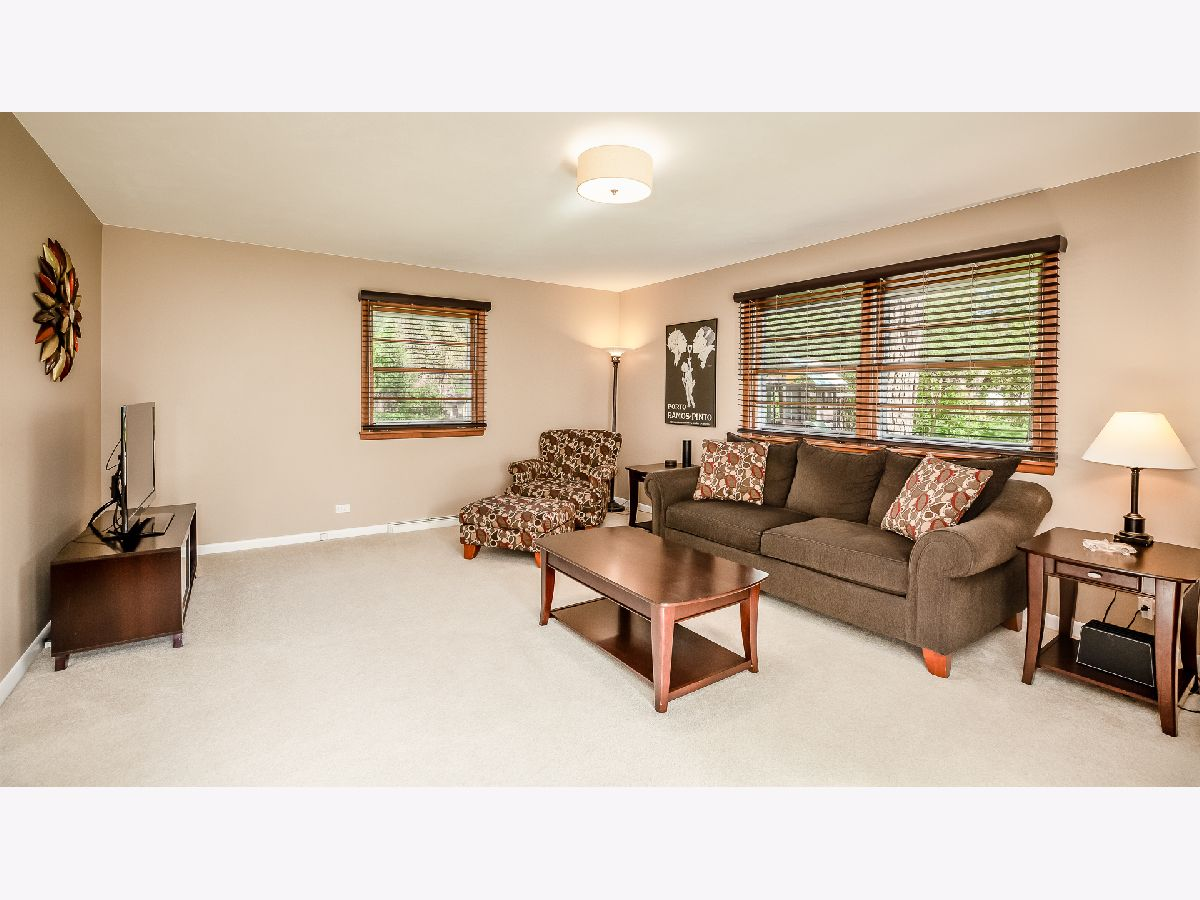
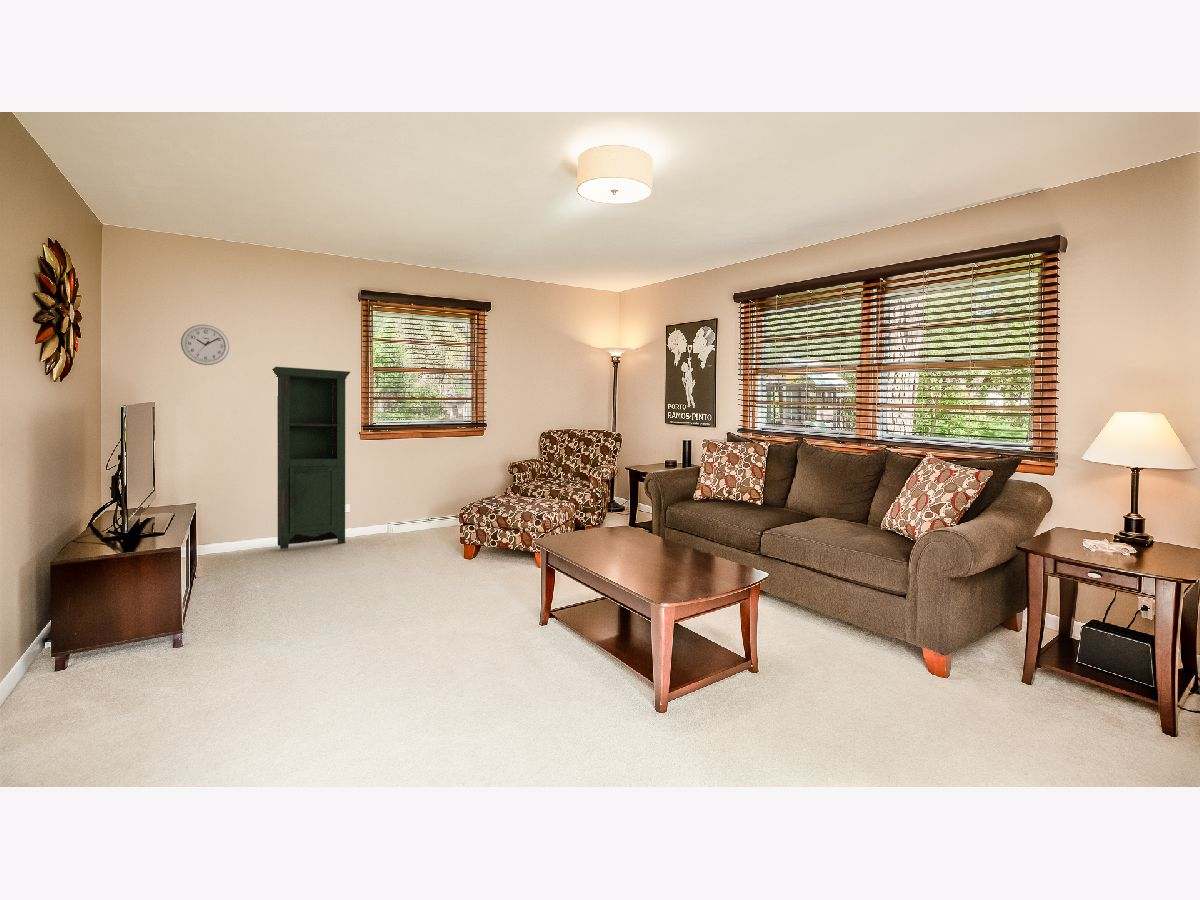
+ cabinet [271,366,351,550]
+ wall clock [180,324,230,366]
